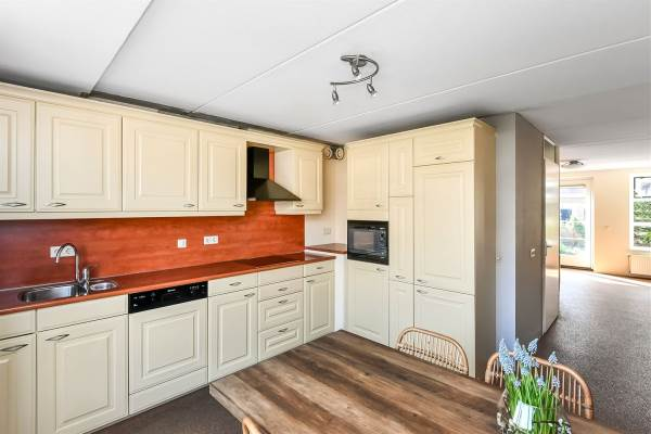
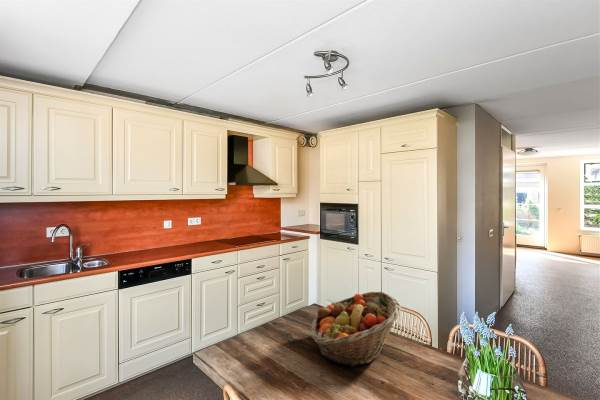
+ fruit basket [310,291,402,368]
